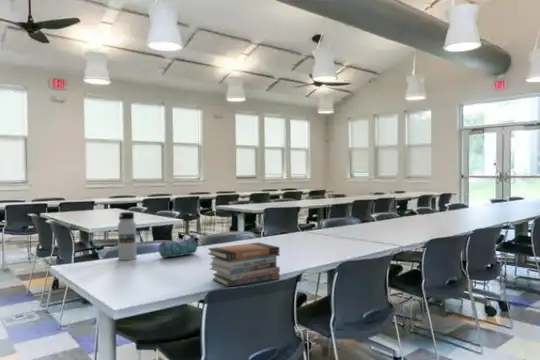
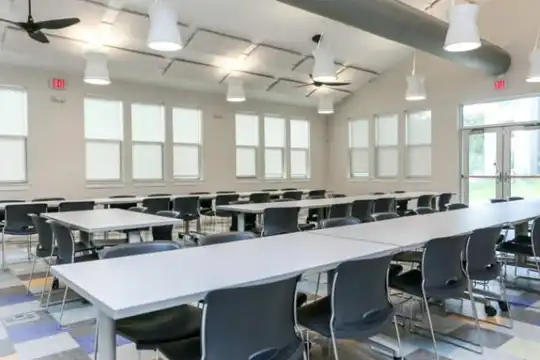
- pencil case [158,236,198,259]
- water bottle [117,211,137,261]
- book stack [207,241,281,288]
